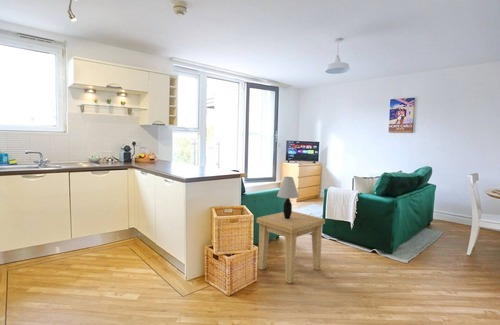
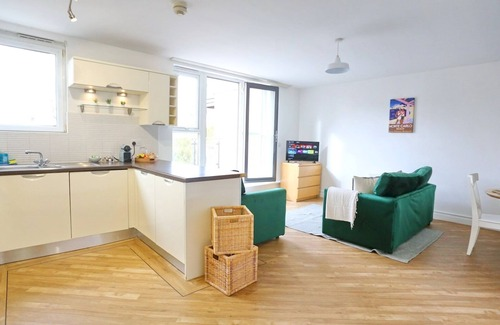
- table lamp [276,176,300,219]
- side table [256,210,326,284]
